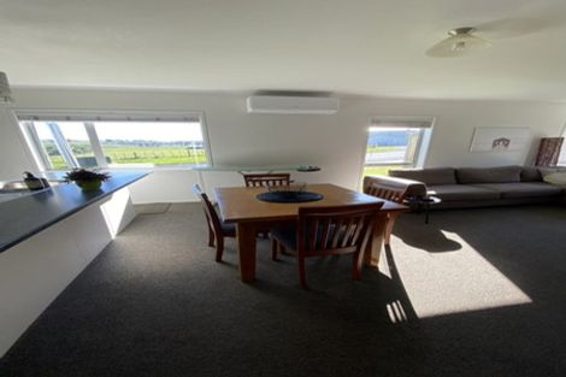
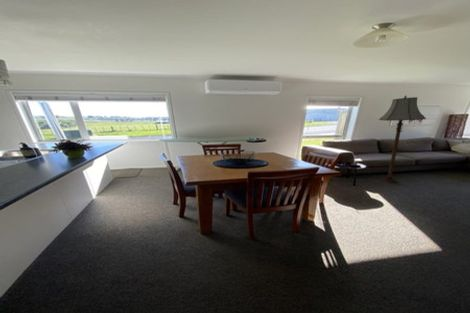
+ floor lamp [378,94,427,184]
